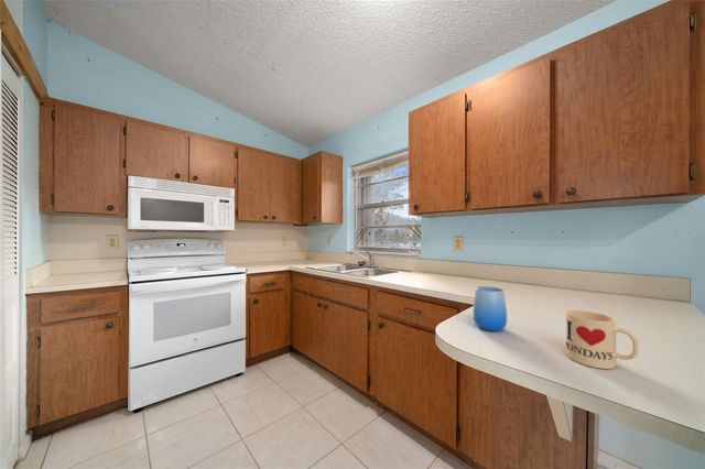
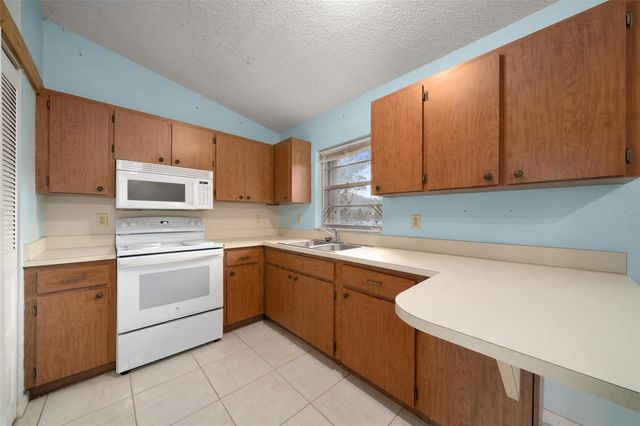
- cup [473,285,508,332]
- mug [565,309,640,370]
